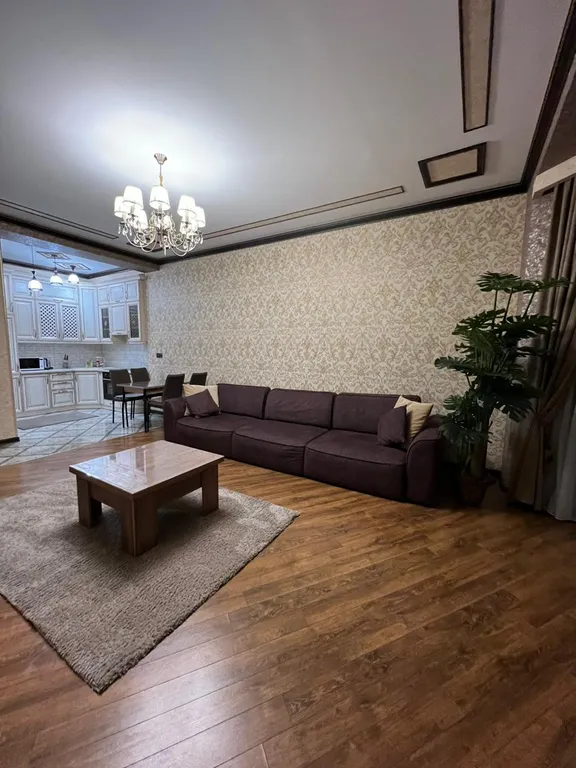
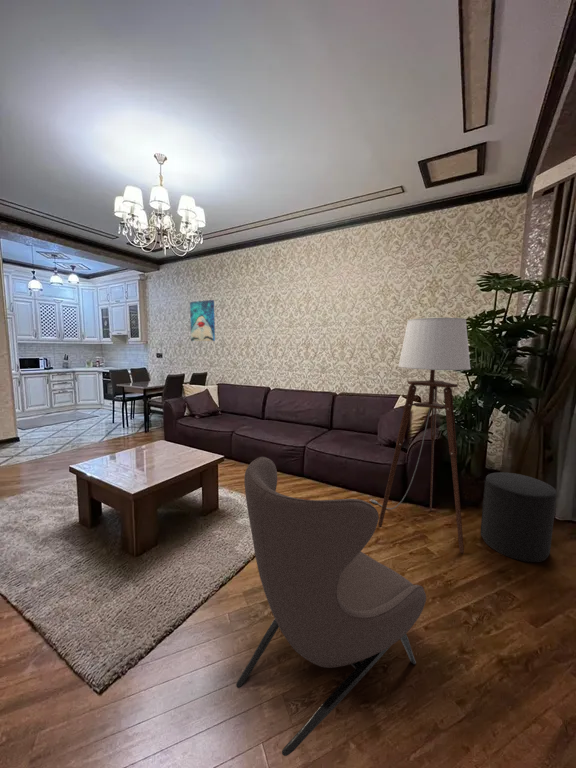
+ wall art [189,299,216,342]
+ floor lamp [369,317,472,554]
+ stool [480,471,558,563]
+ armchair [235,456,427,757]
